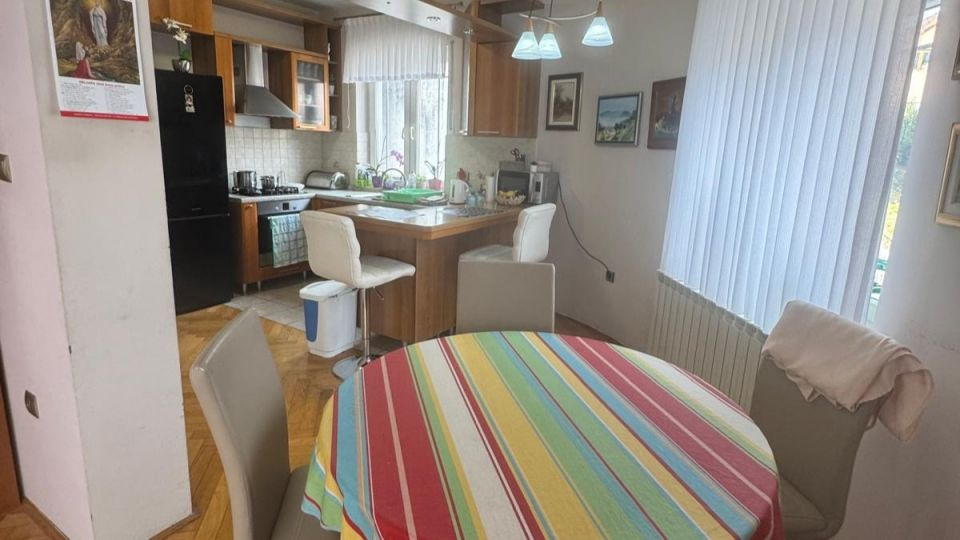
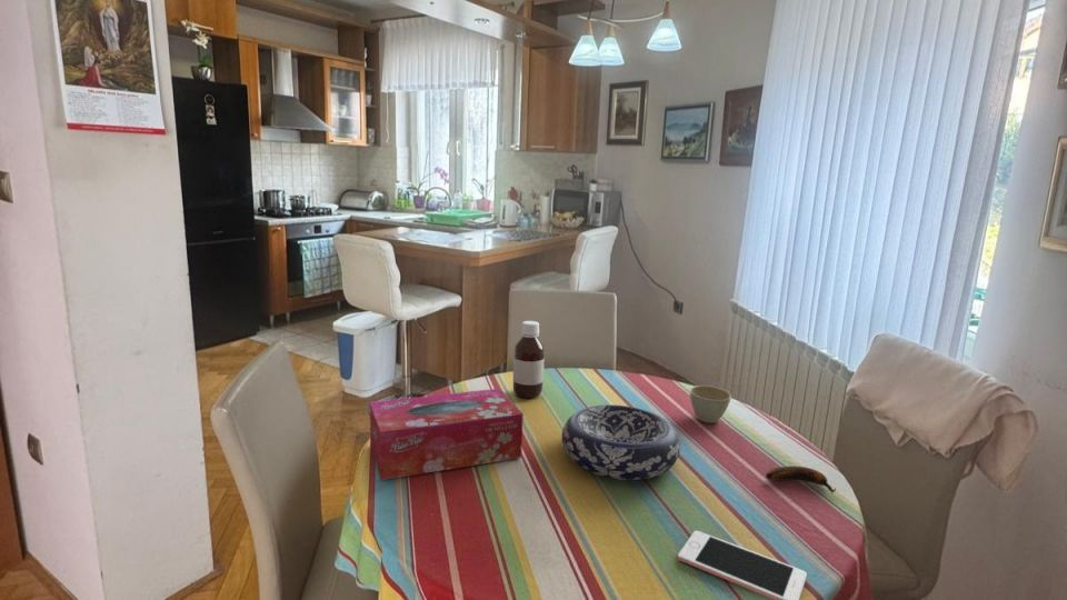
+ decorative bowl [561,403,681,481]
+ flower pot [689,384,732,424]
+ banana [765,466,837,494]
+ tissue box [369,388,525,481]
+ cell phone [677,530,808,600]
+ bottle [512,320,546,399]
